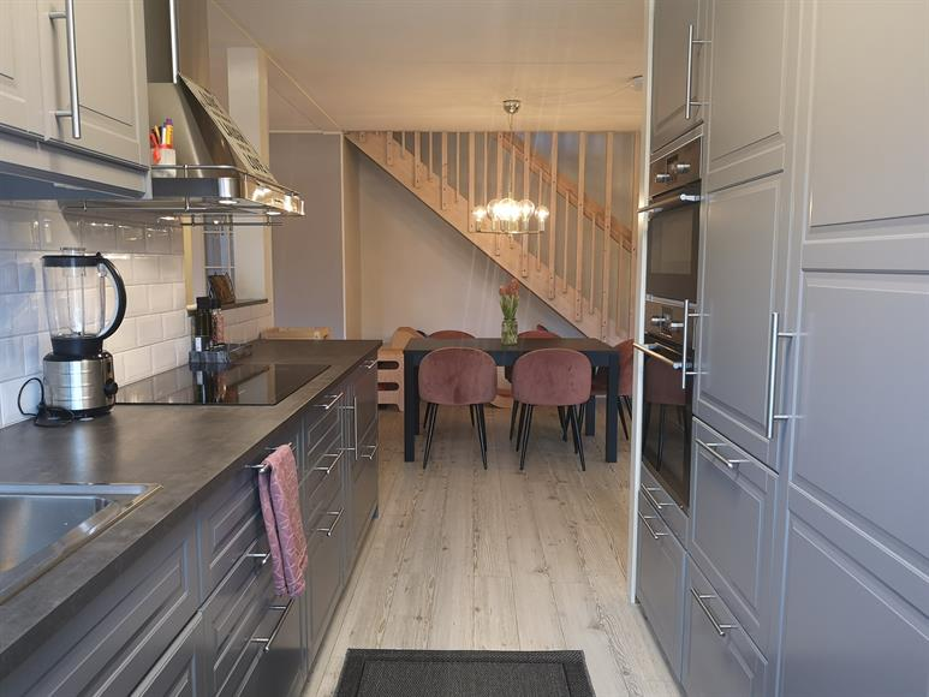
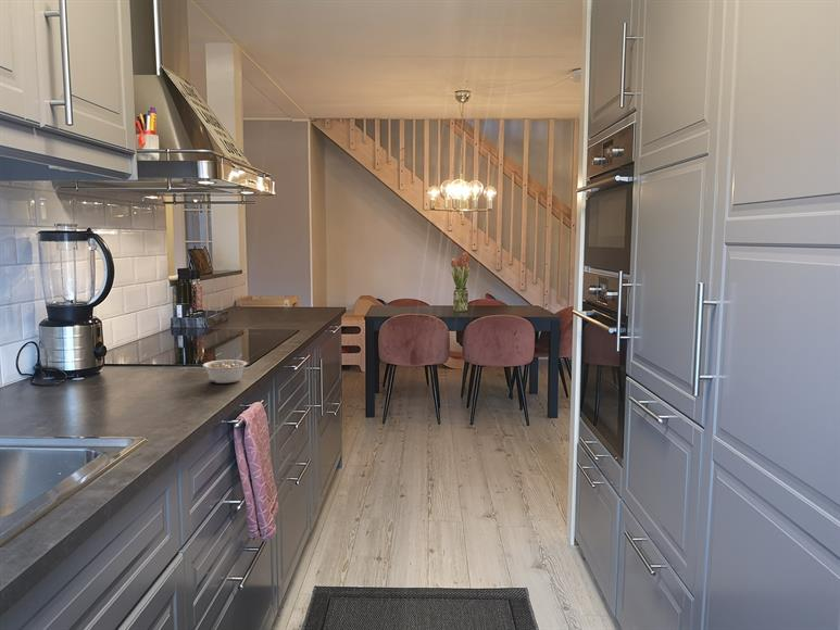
+ legume [202,354,248,385]
